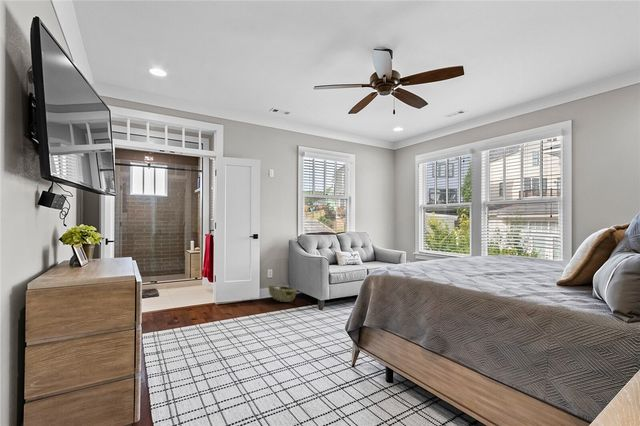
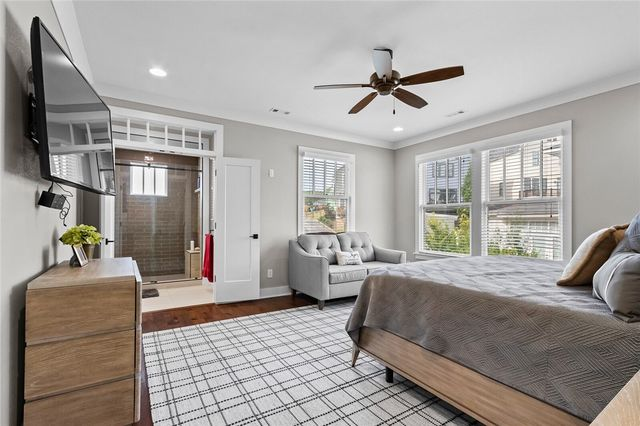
- woven basket [267,284,298,303]
